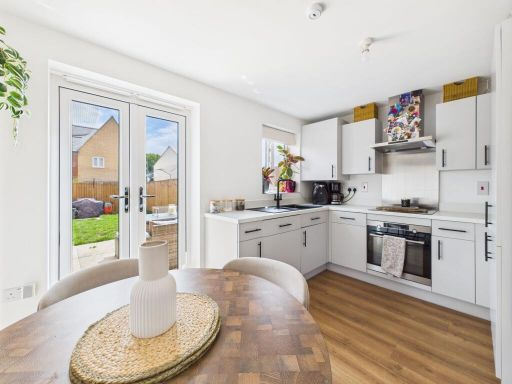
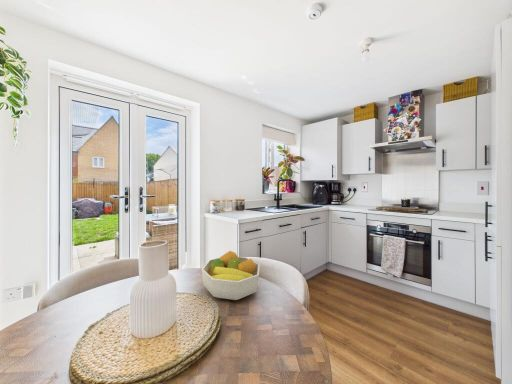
+ fruit bowl [201,250,261,301]
